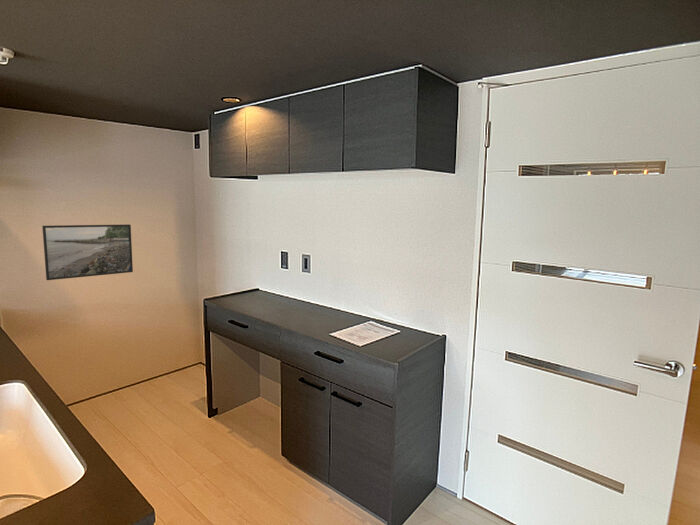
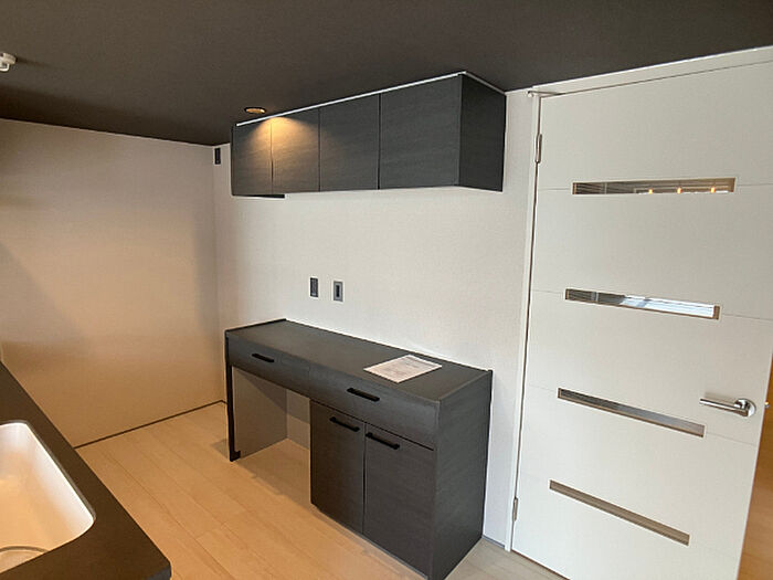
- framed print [41,223,134,281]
